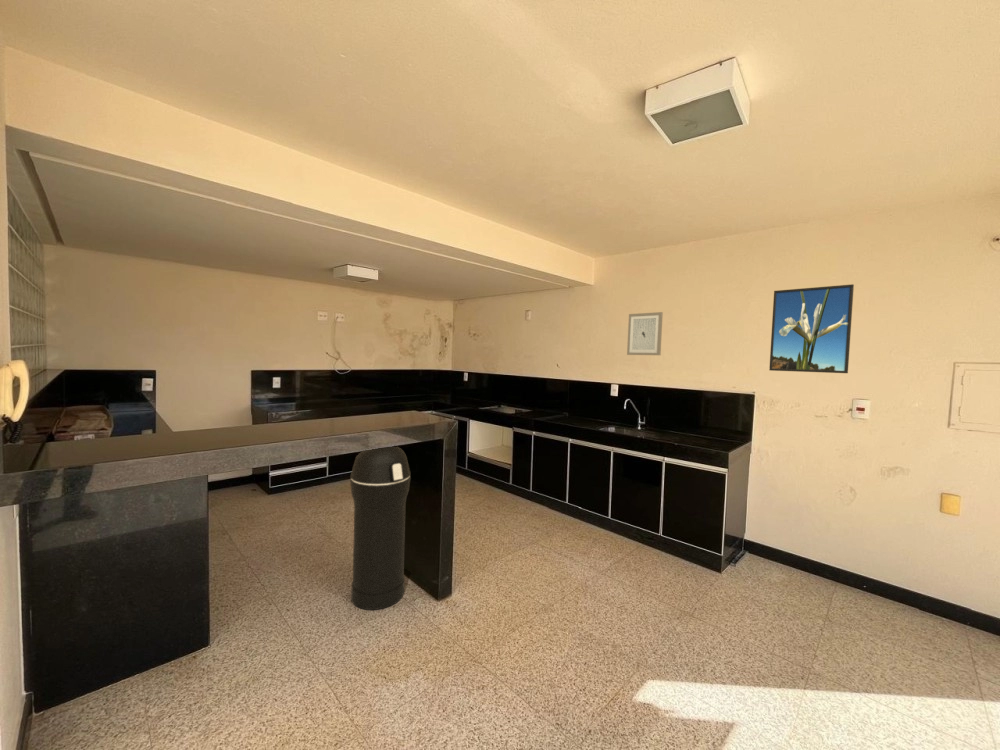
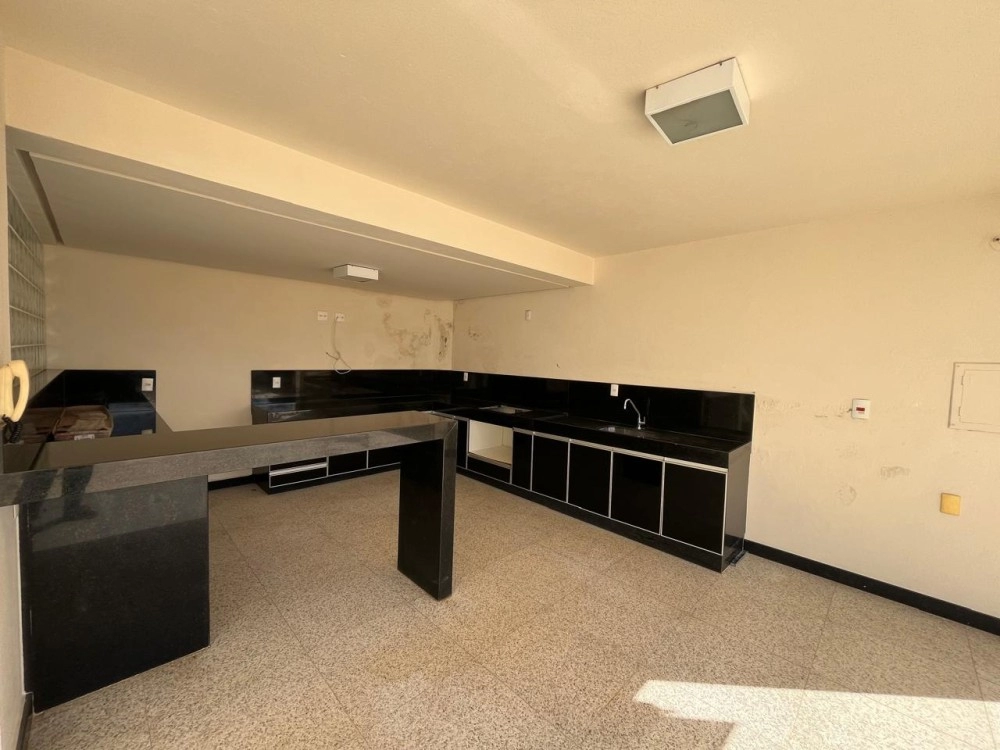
- wall art [626,311,664,356]
- trash can [349,446,412,611]
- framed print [768,283,855,374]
